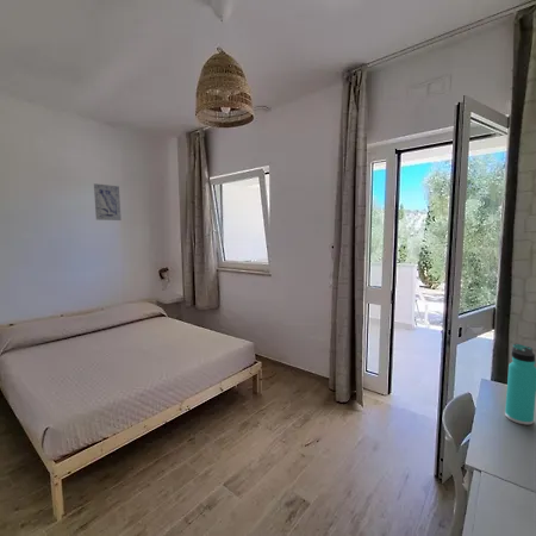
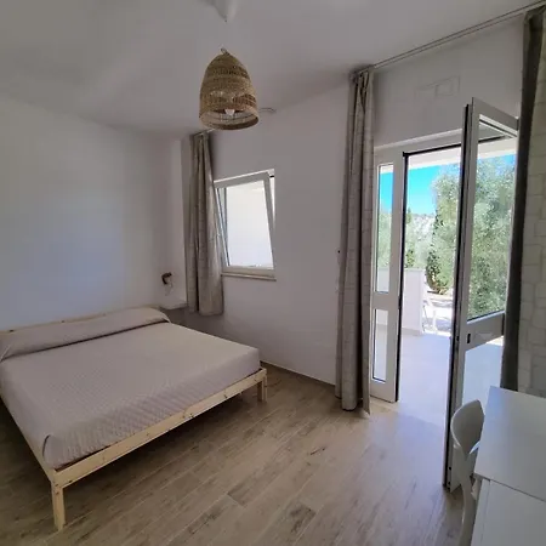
- thermos bottle [504,343,536,426]
- wall art [93,182,123,222]
